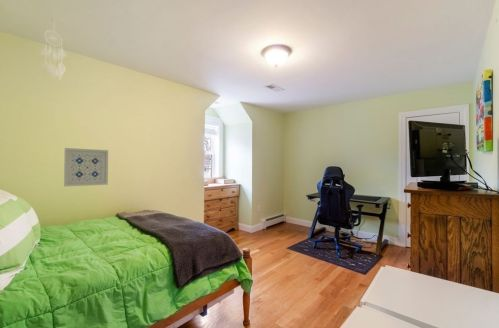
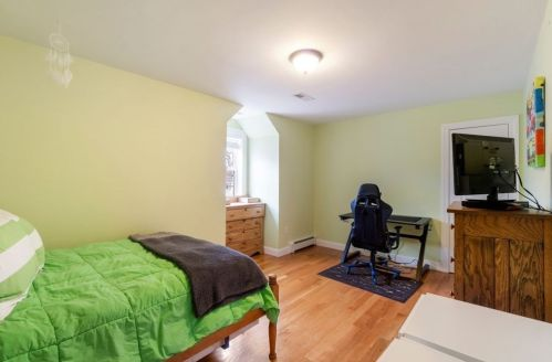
- wall art [63,147,109,187]
